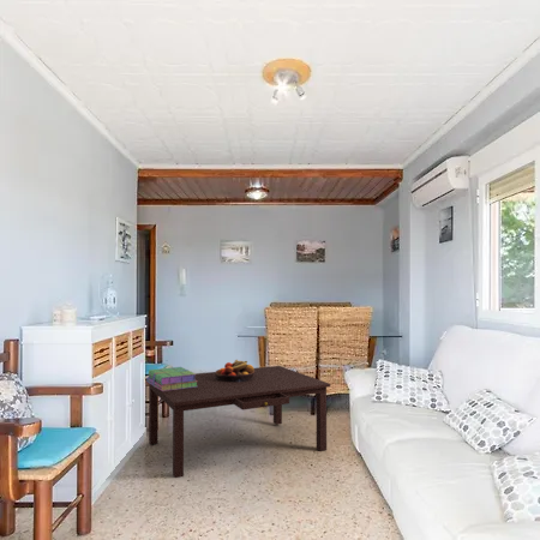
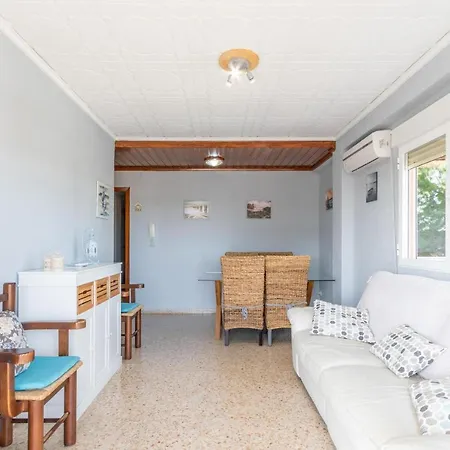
- stack of books [145,366,197,391]
- fruit bowl [215,359,256,382]
- coffee table [148,365,331,479]
